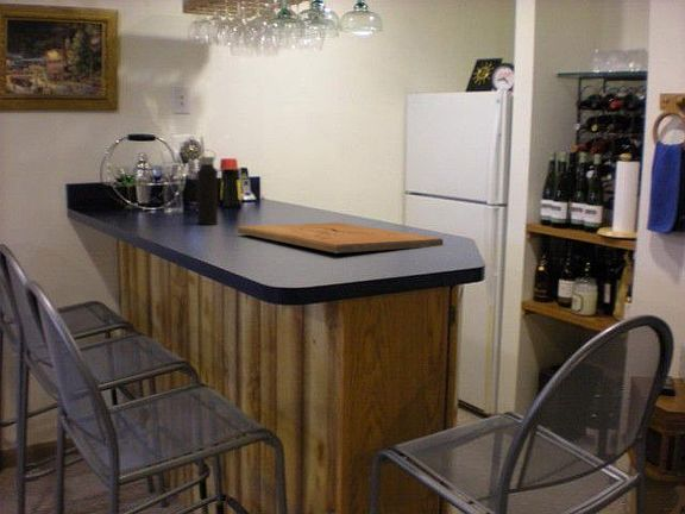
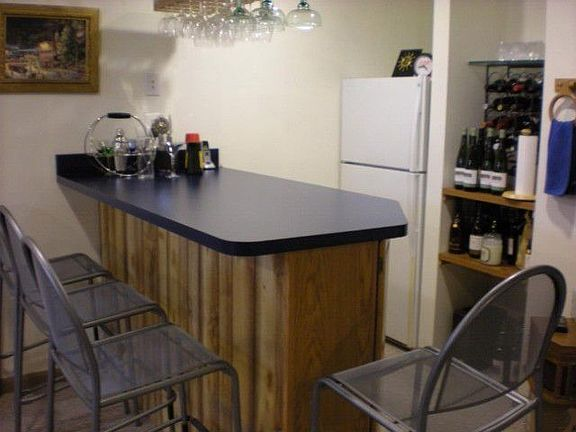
- cutting board [237,221,444,255]
- water bottle [196,149,219,226]
